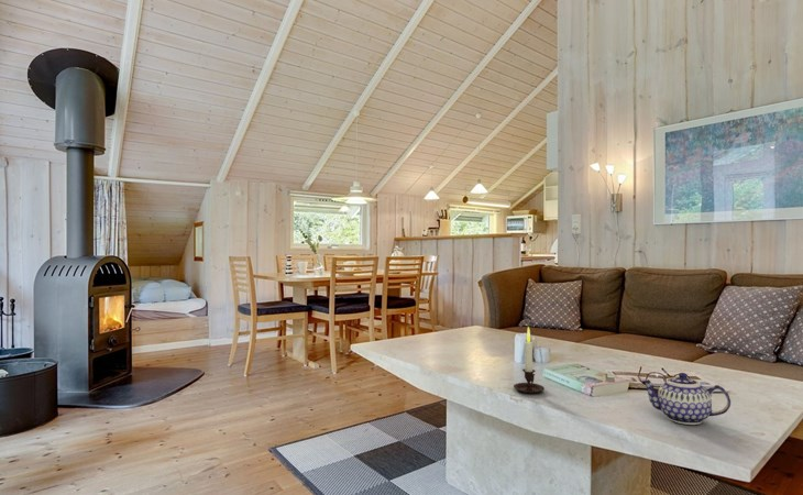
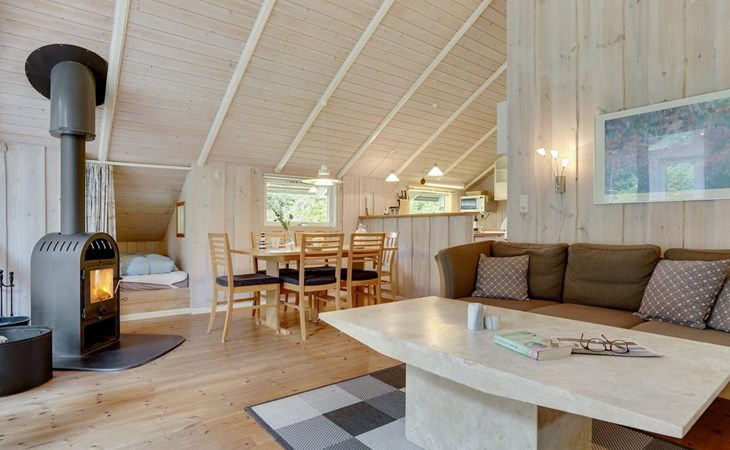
- teapot [639,372,732,426]
- candle [513,326,546,394]
